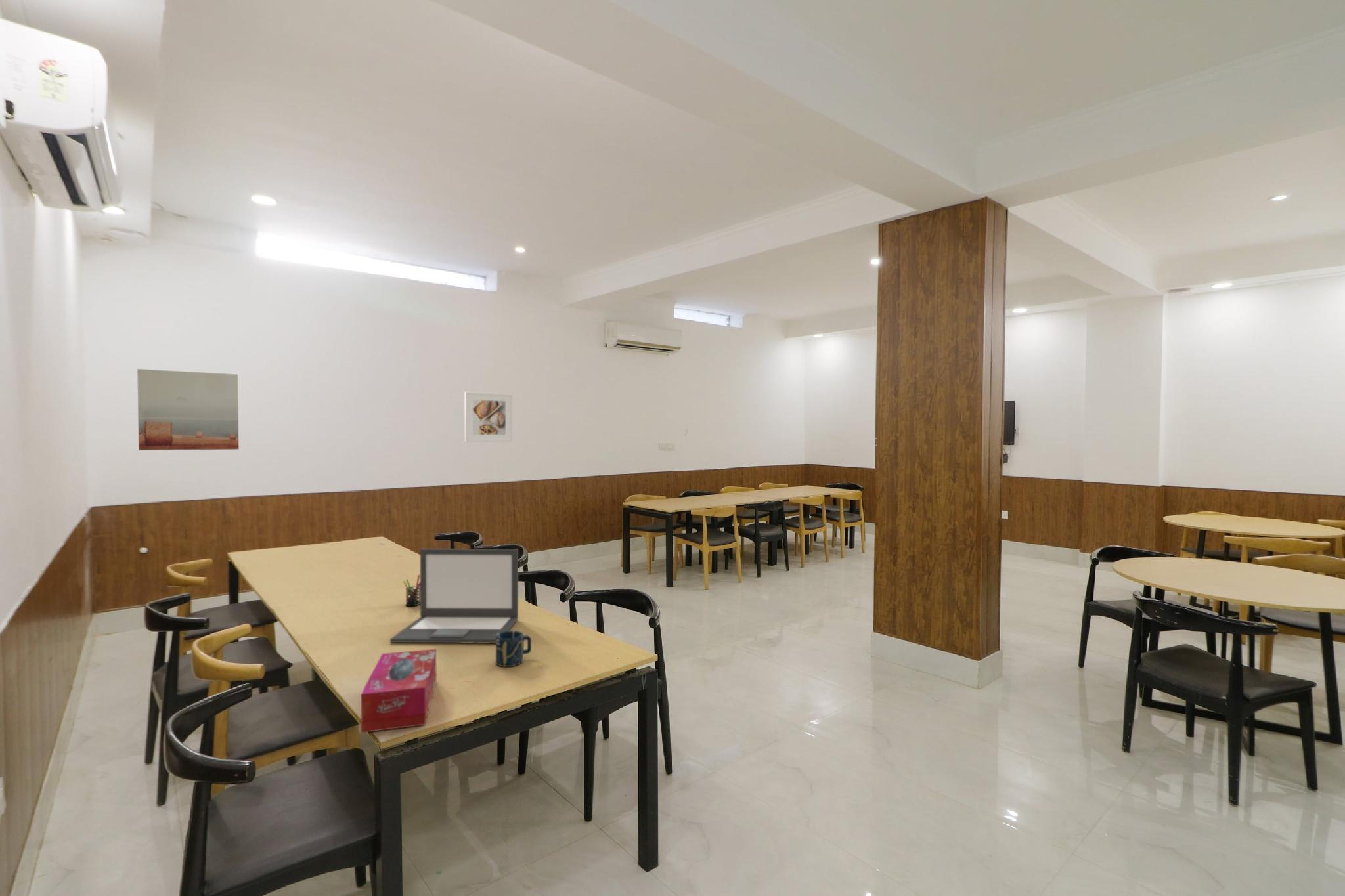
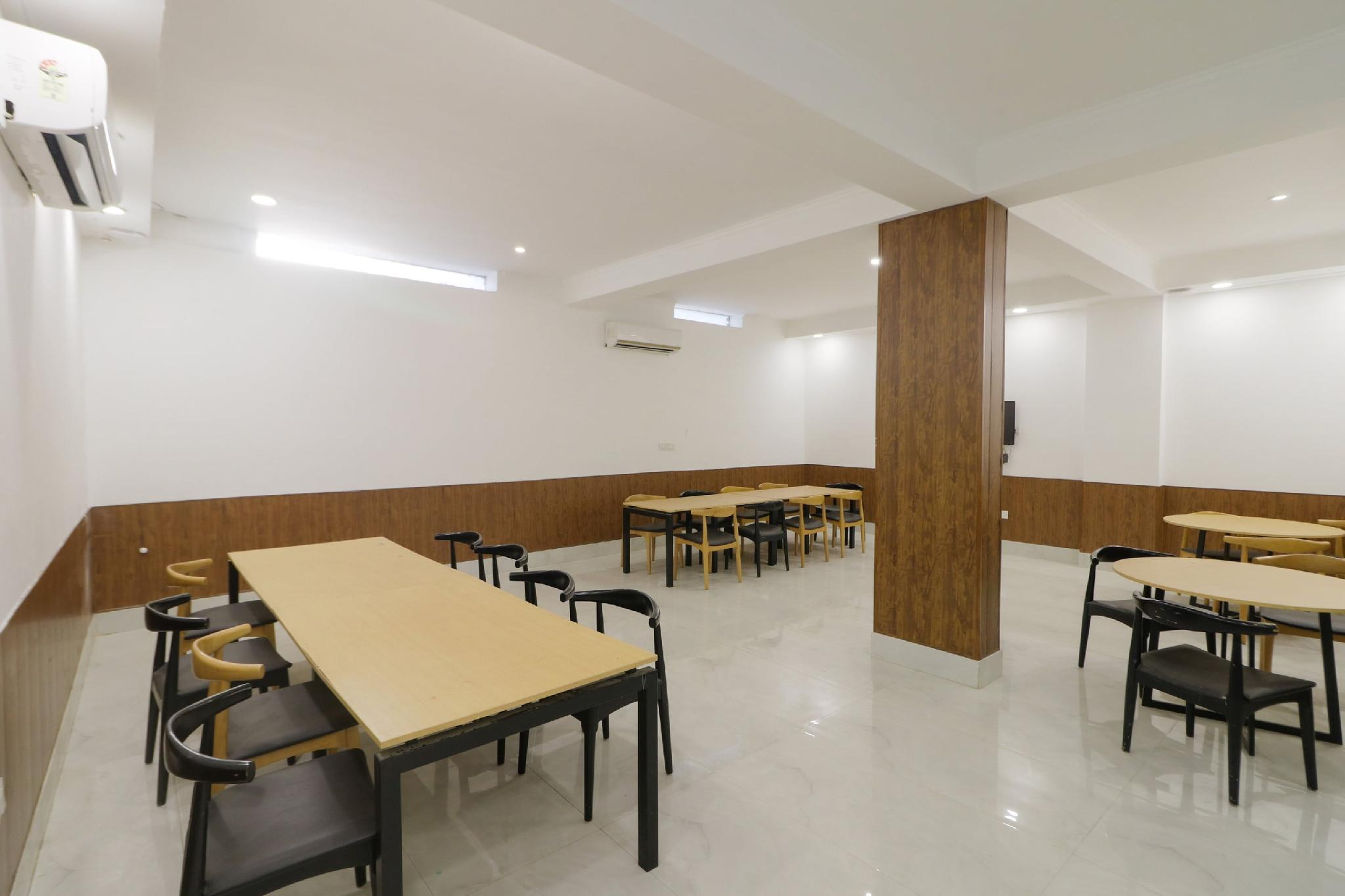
- tissue box [360,649,437,733]
- wall art [137,368,240,451]
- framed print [464,391,514,443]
- cup [495,630,532,668]
- pen holder [403,574,420,607]
- laptop [389,548,519,644]
